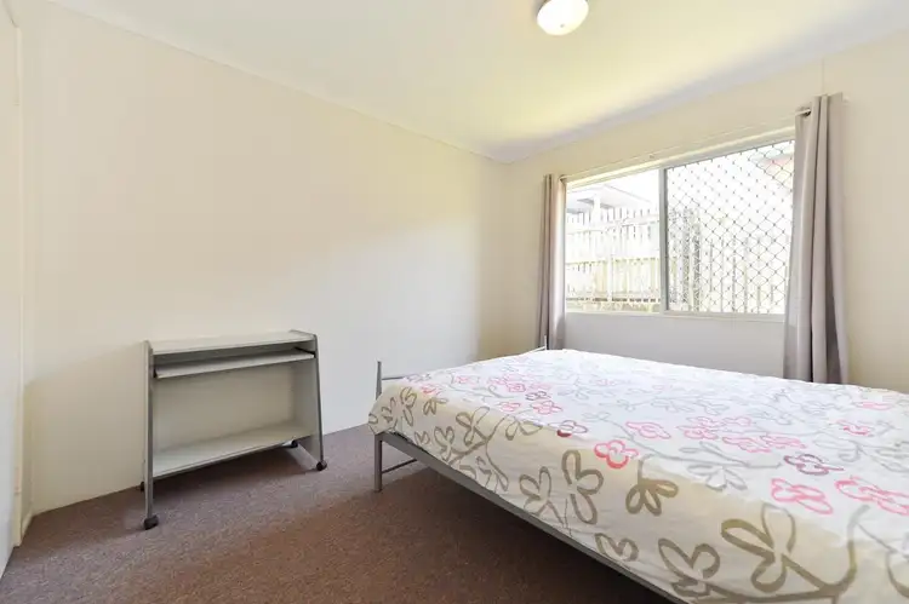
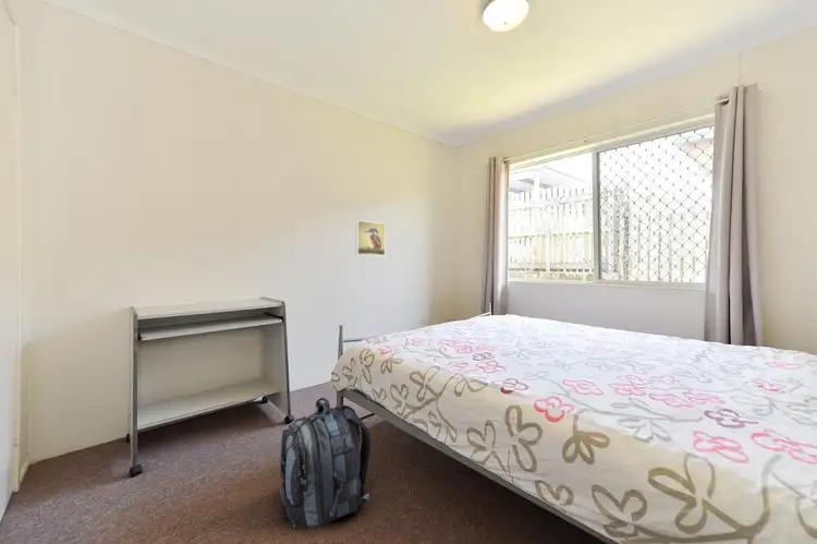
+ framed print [355,219,387,257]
+ backpack [279,397,371,529]
